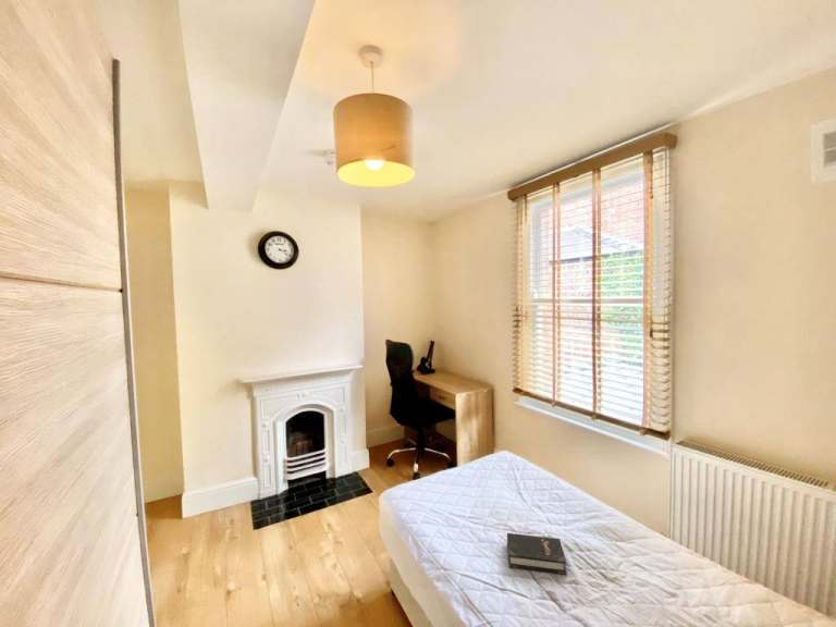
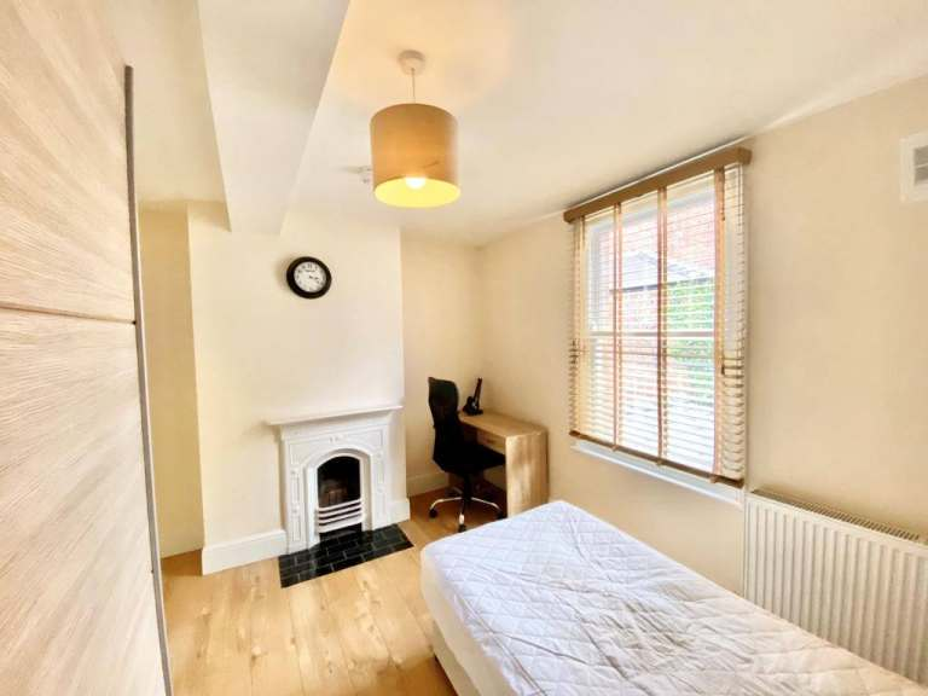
- hardback book [506,532,568,576]
